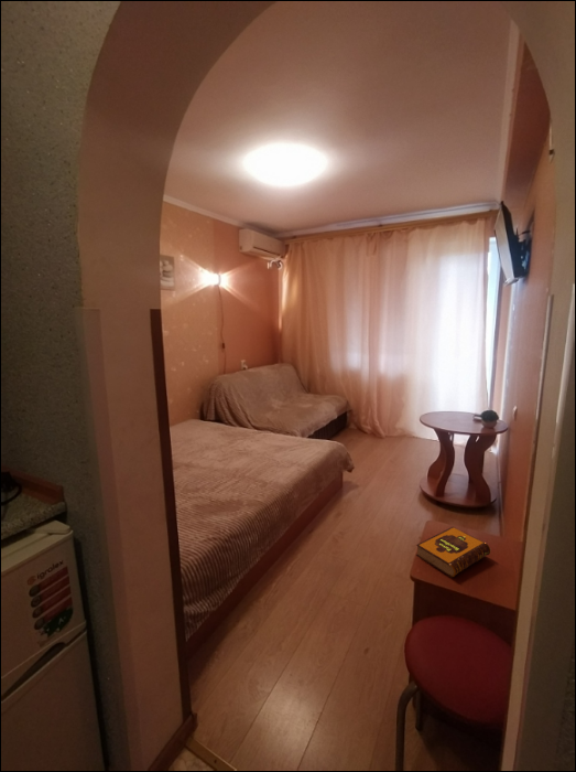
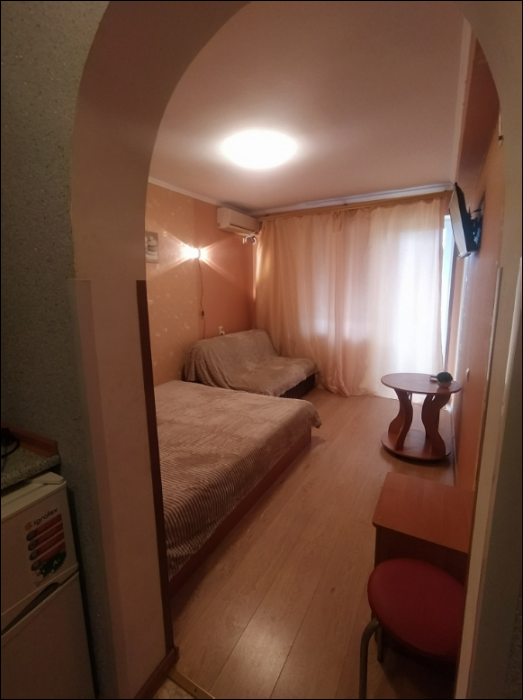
- hardback book [415,526,492,578]
